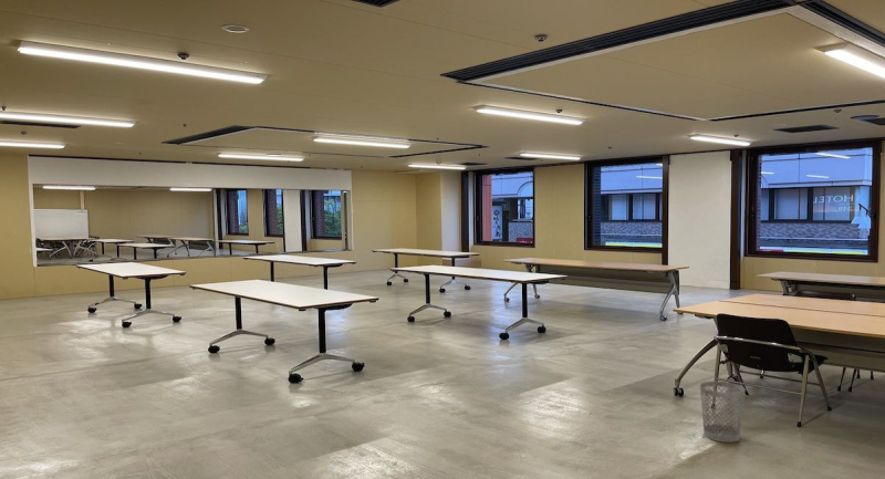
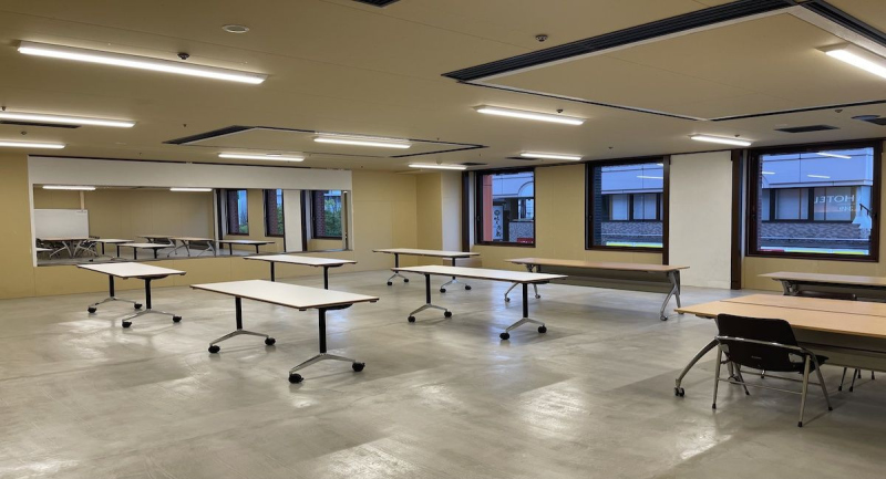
- wastebasket [699,381,746,444]
